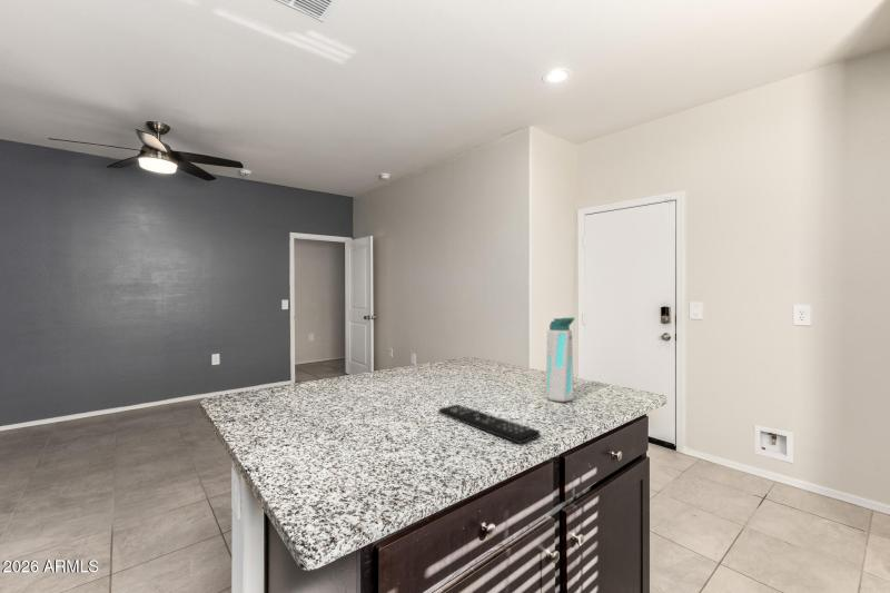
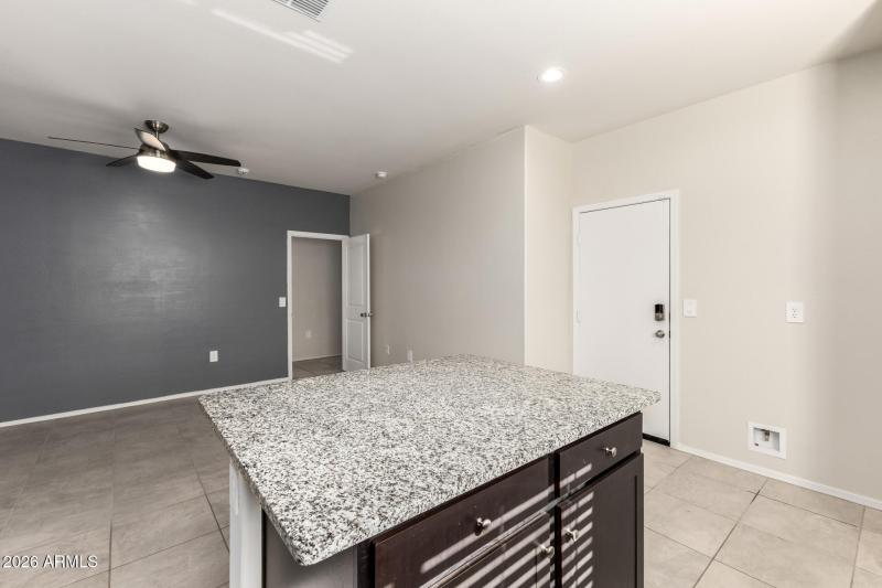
- water bottle [545,317,575,403]
- remote control [437,403,541,445]
